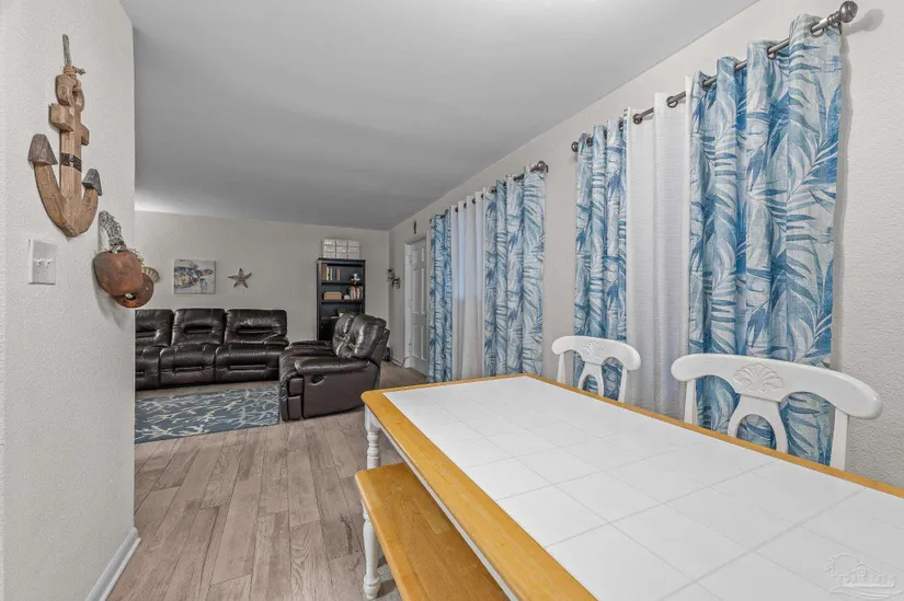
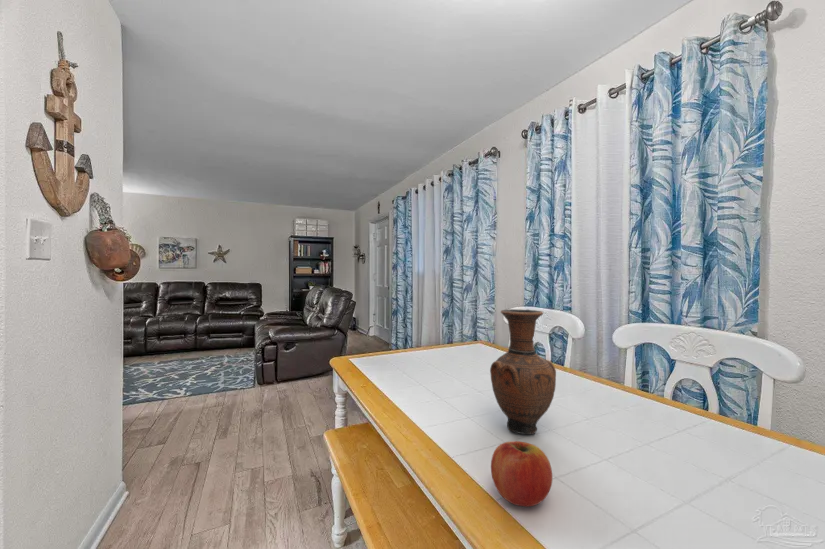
+ vase [489,308,557,435]
+ fruit [490,440,553,507]
